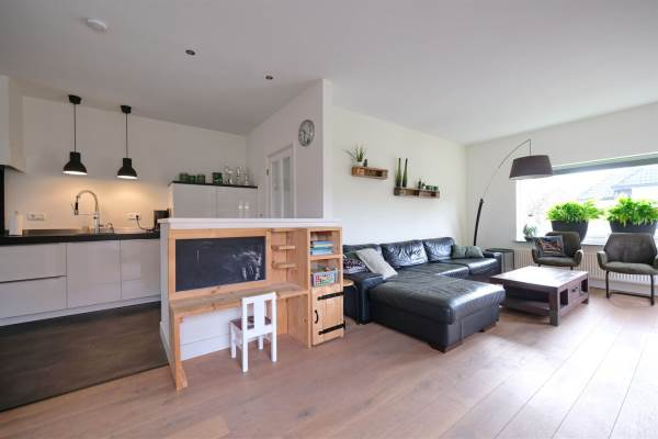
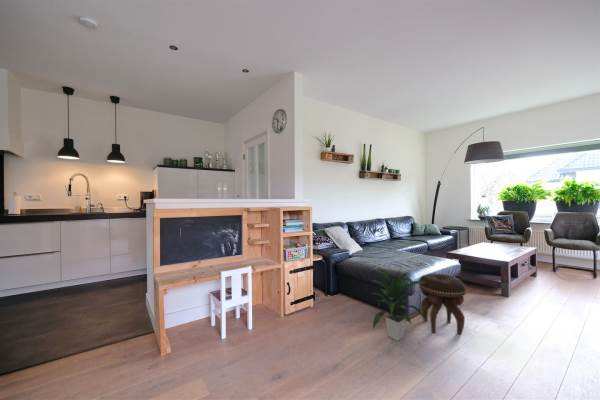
+ footstool [418,273,467,336]
+ indoor plant [371,267,425,342]
